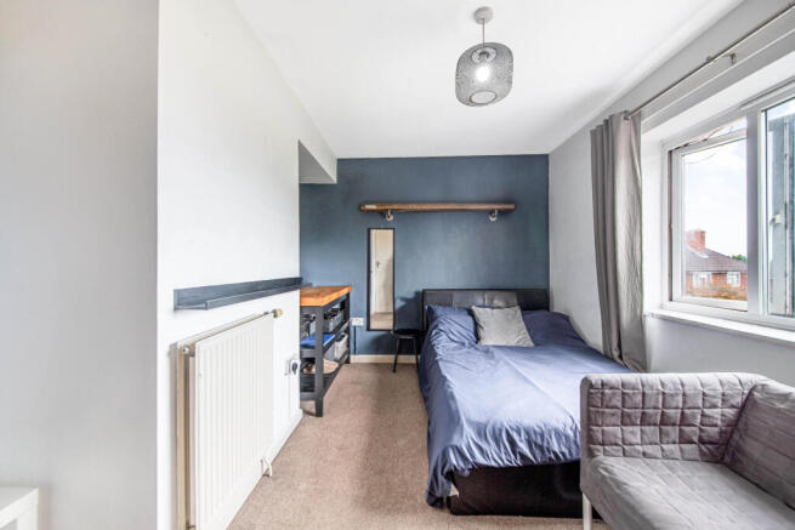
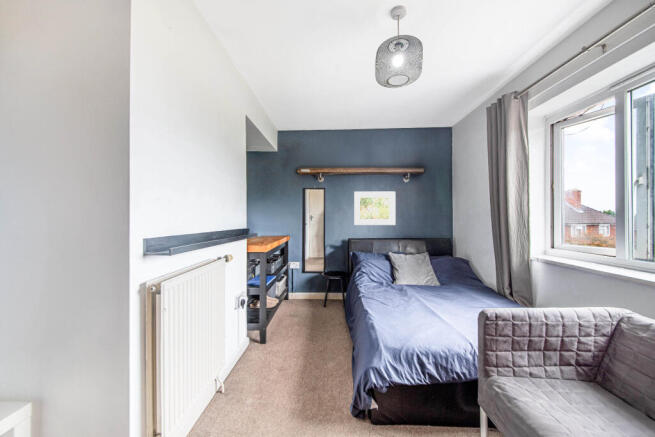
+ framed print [353,190,396,226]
